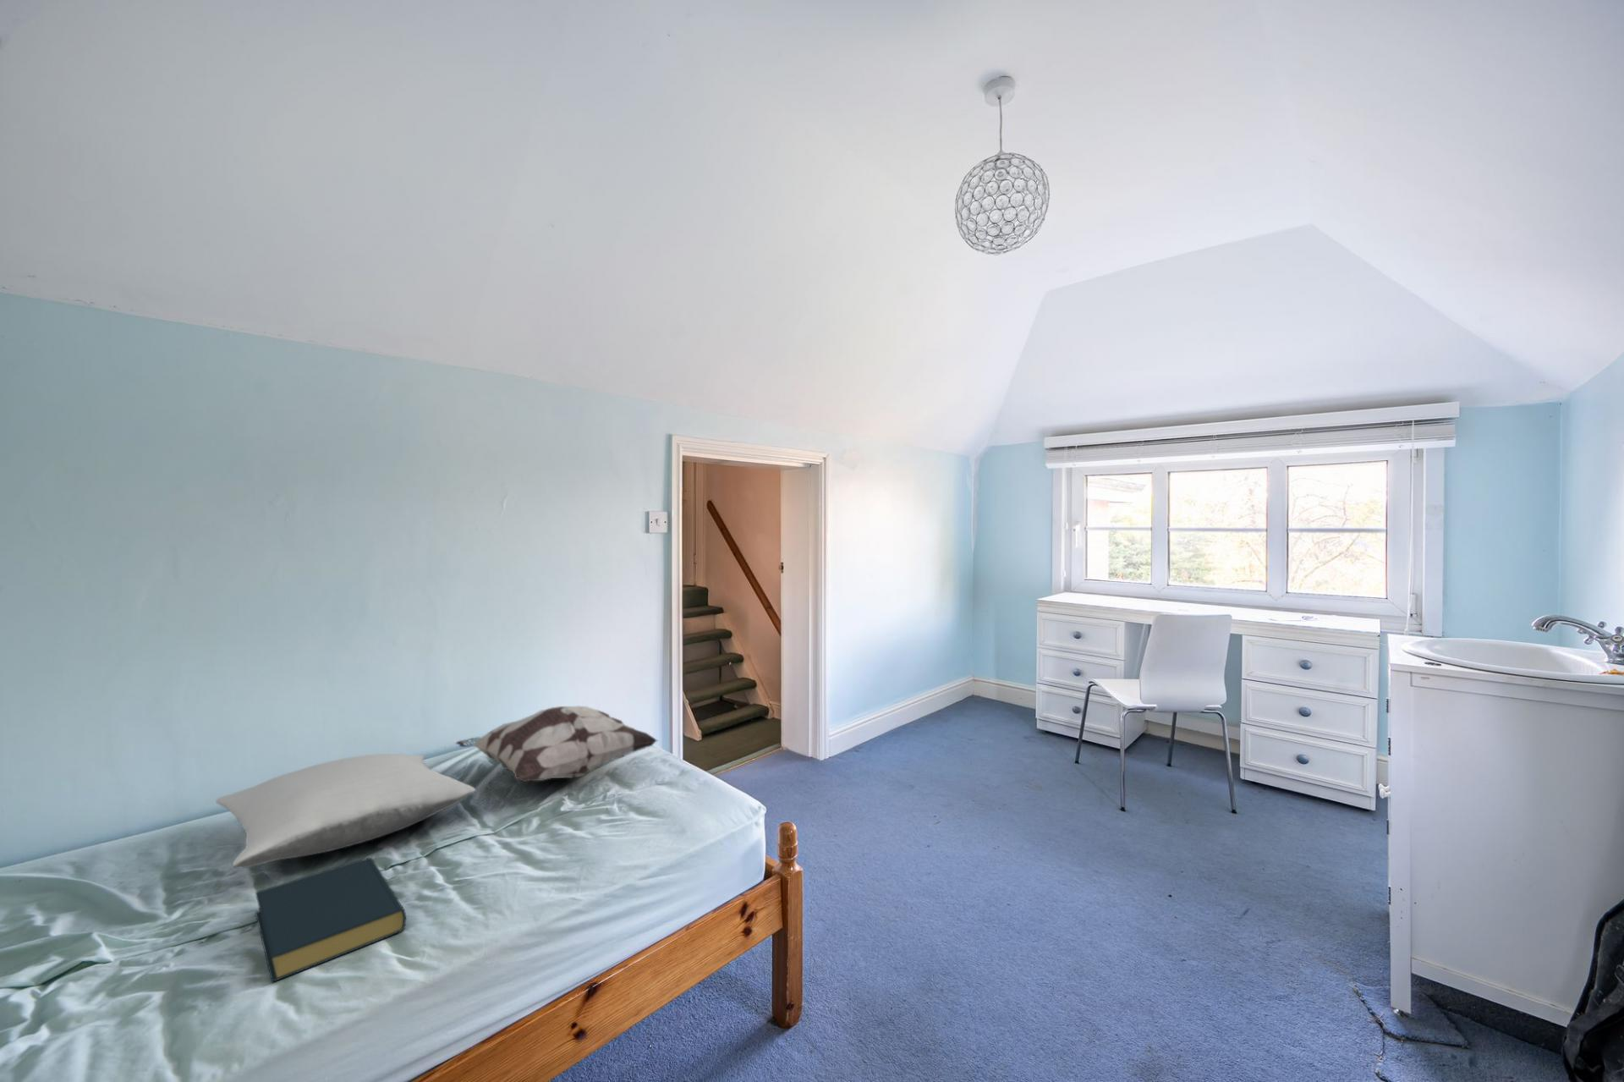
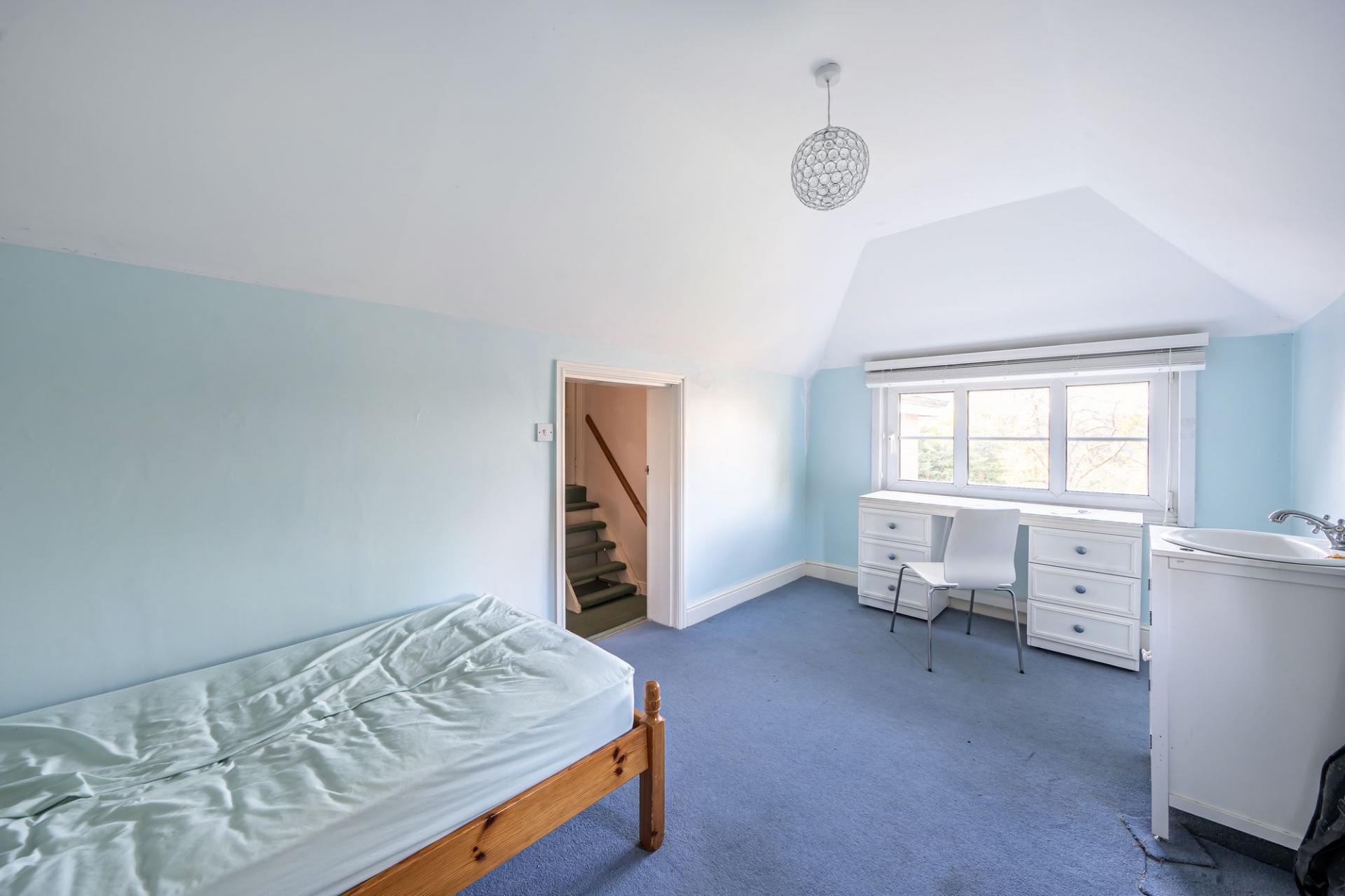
- hardback book [255,856,407,983]
- pillow [215,752,477,868]
- decorative pillow [455,705,659,784]
